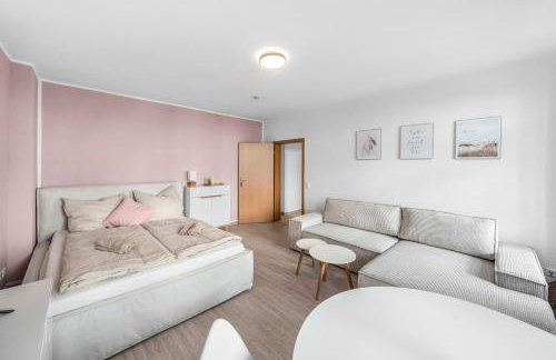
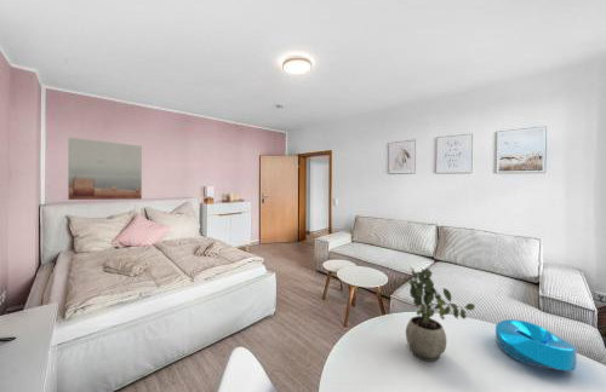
+ bowl [494,318,578,373]
+ wall art [67,137,143,201]
+ potted plant [404,266,476,363]
